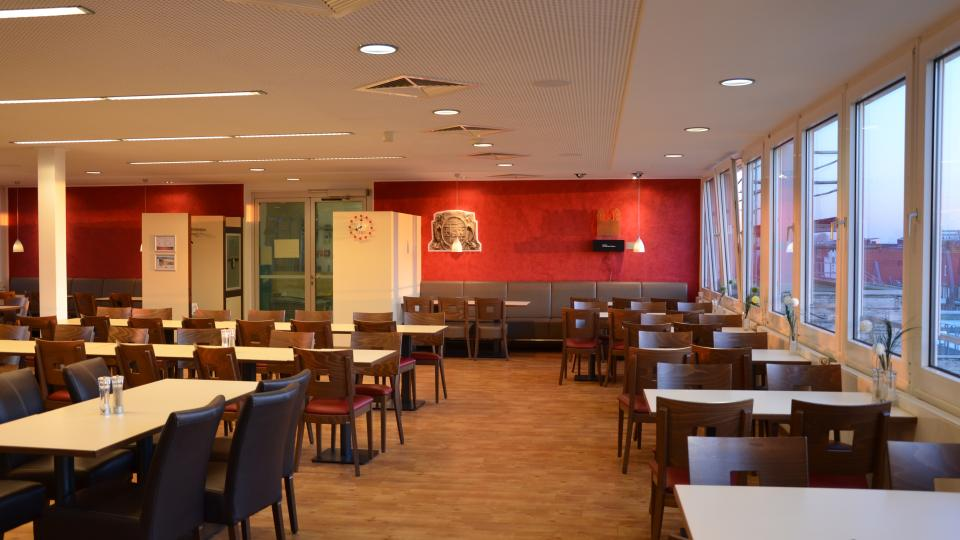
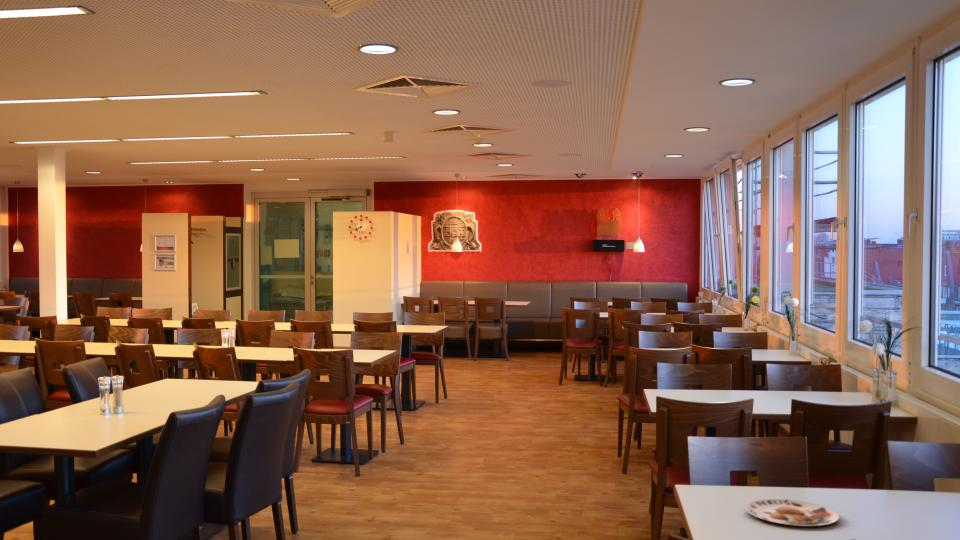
+ plate [745,498,840,527]
